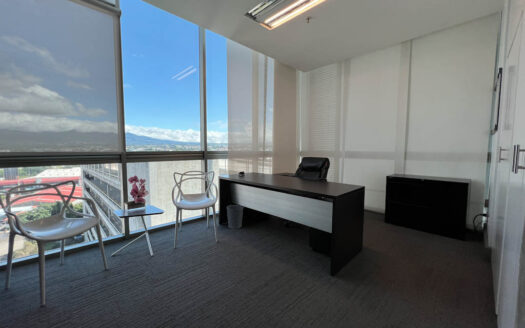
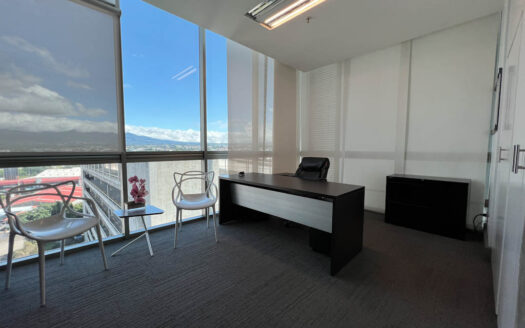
- wastebasket [226,204,244,229]
